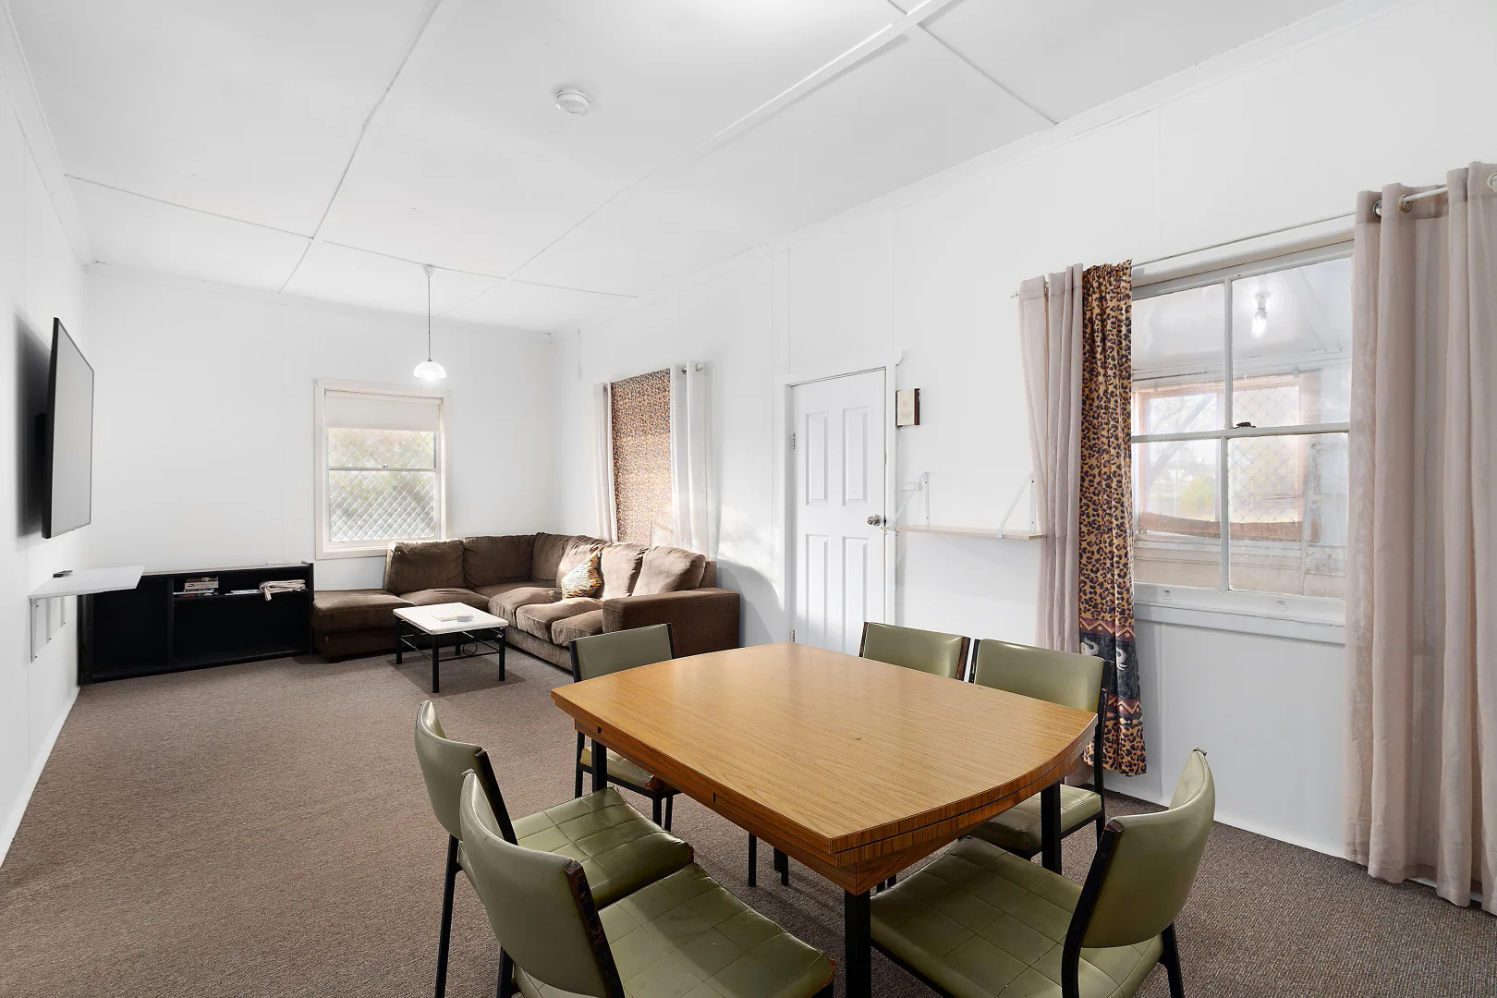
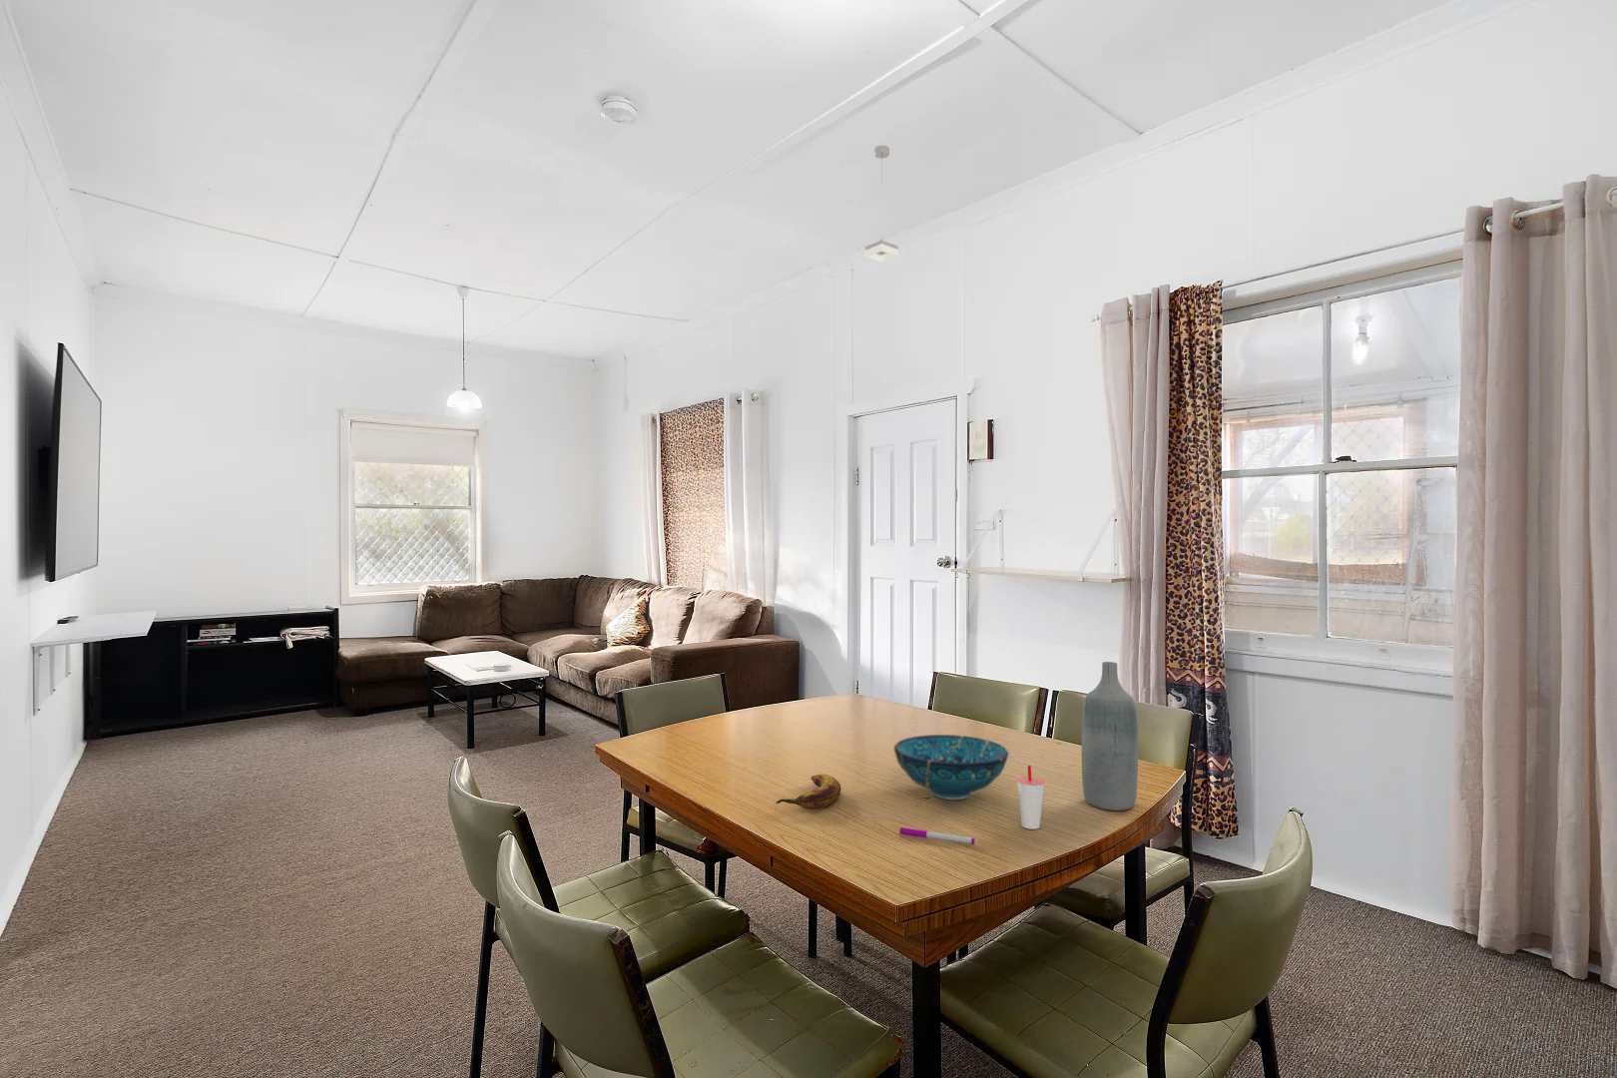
+ cup [1017,764,1046,830]
+ pendant lamp [864,144,899,263]
+ pen [899,827,976,846]
+ decorative bowl [894,734,1011,800]
+ banana [775,772,841,811]
+ bottle [1080,661,1139,811]
